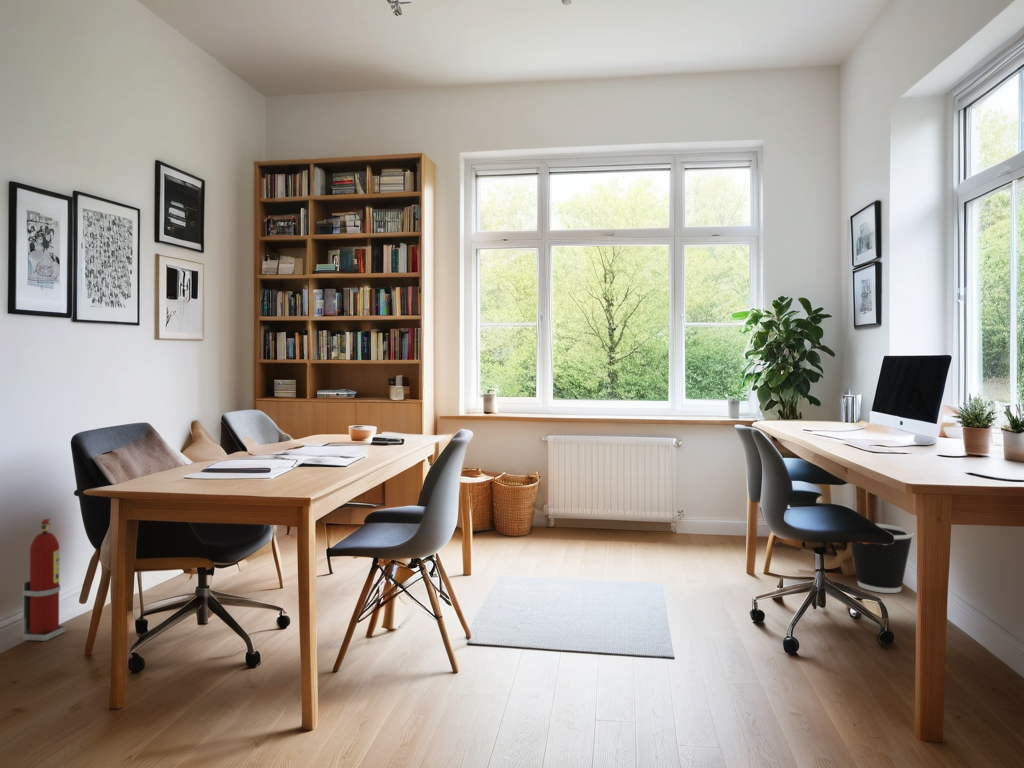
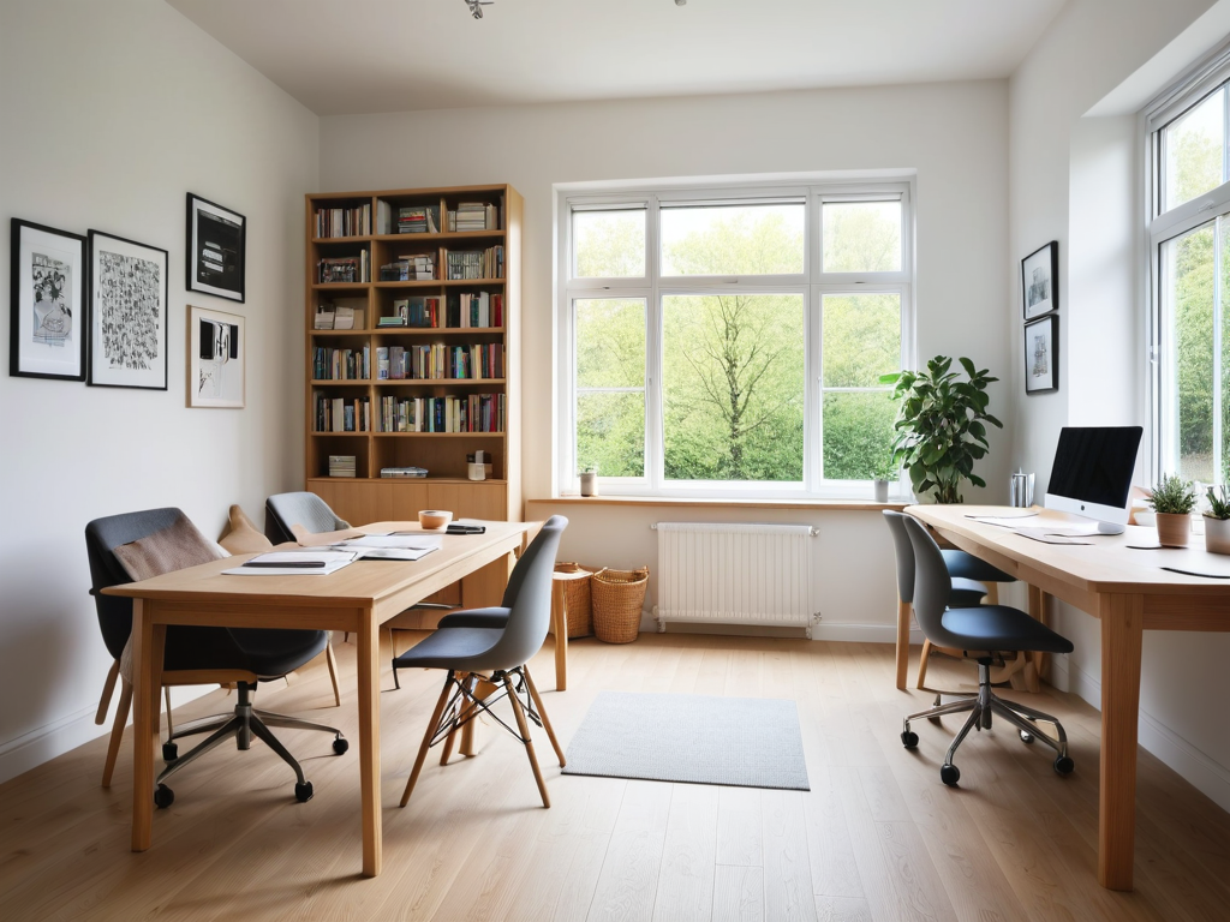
- wastebasket [850,522,915,594]
- fire extinguisher [22,518,66,642]
